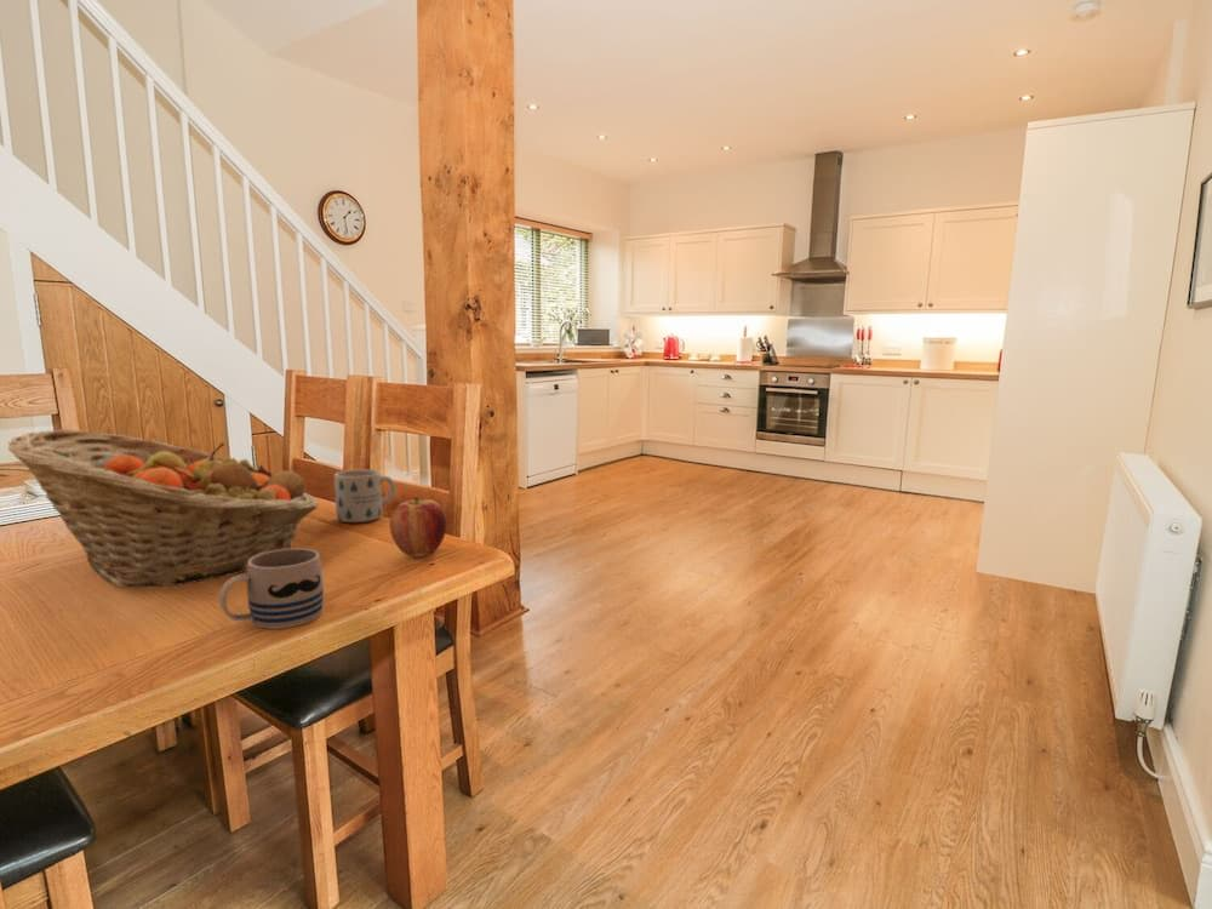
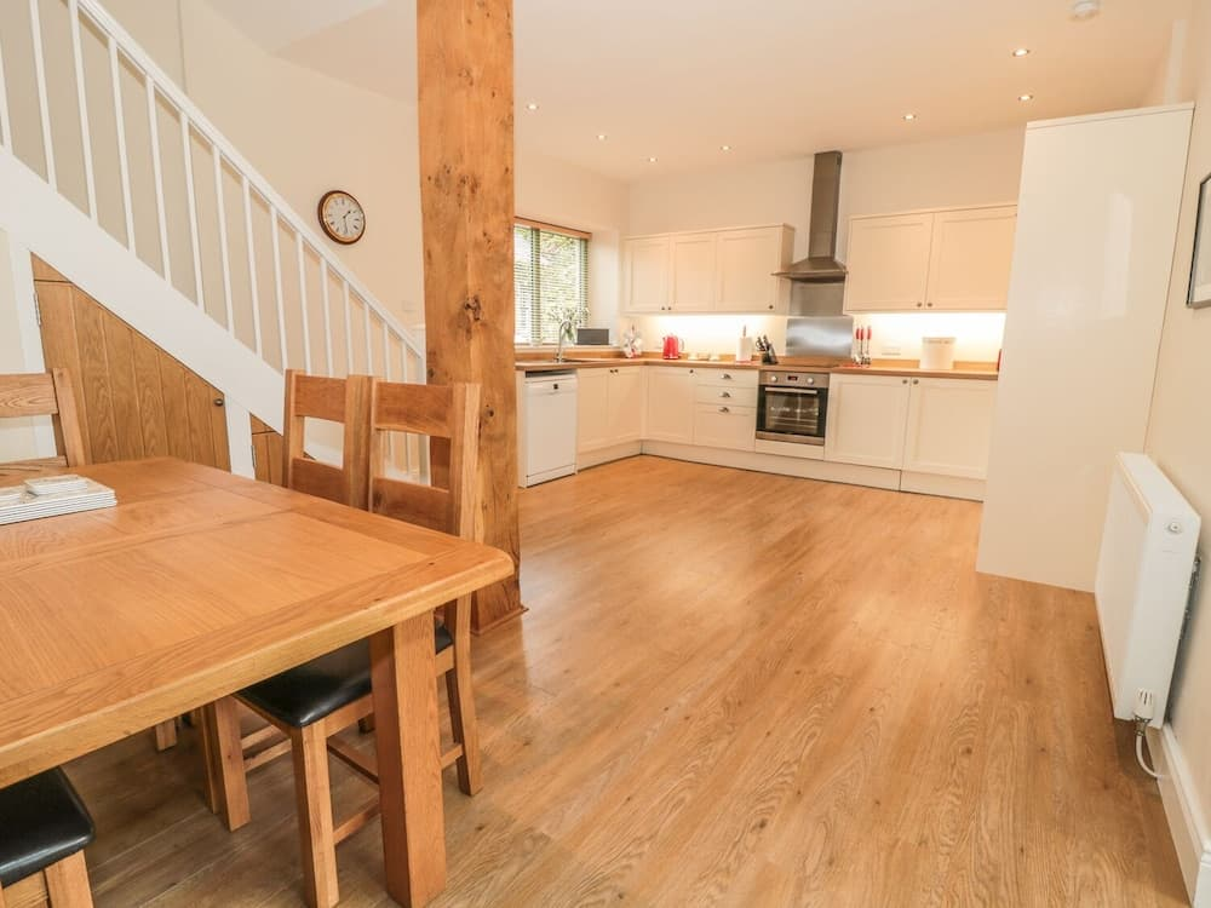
- fruit basket [7,428,319,589]
- mug [218,548,325,630]
- mug [333,469,396,524]
- apple [389,496,448,559]
